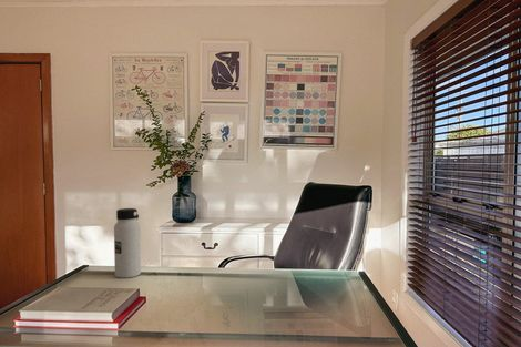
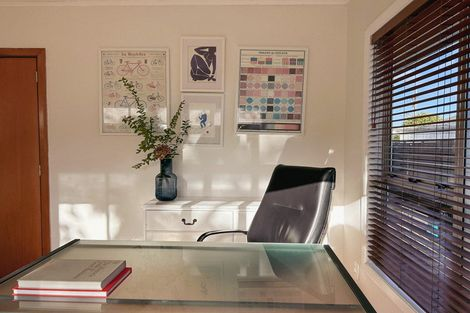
- water bottle [113,207,142,279]
